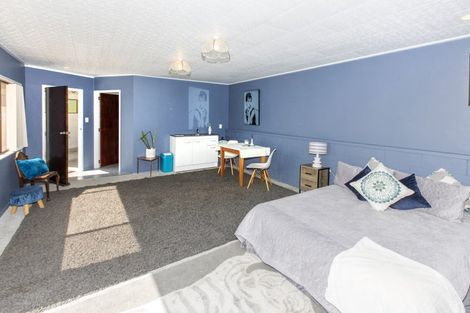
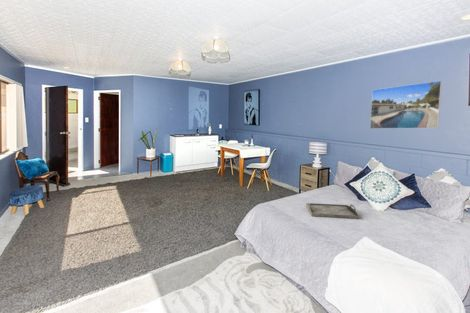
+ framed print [369,80,443,130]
+ serving tray [305,201,361,219]
